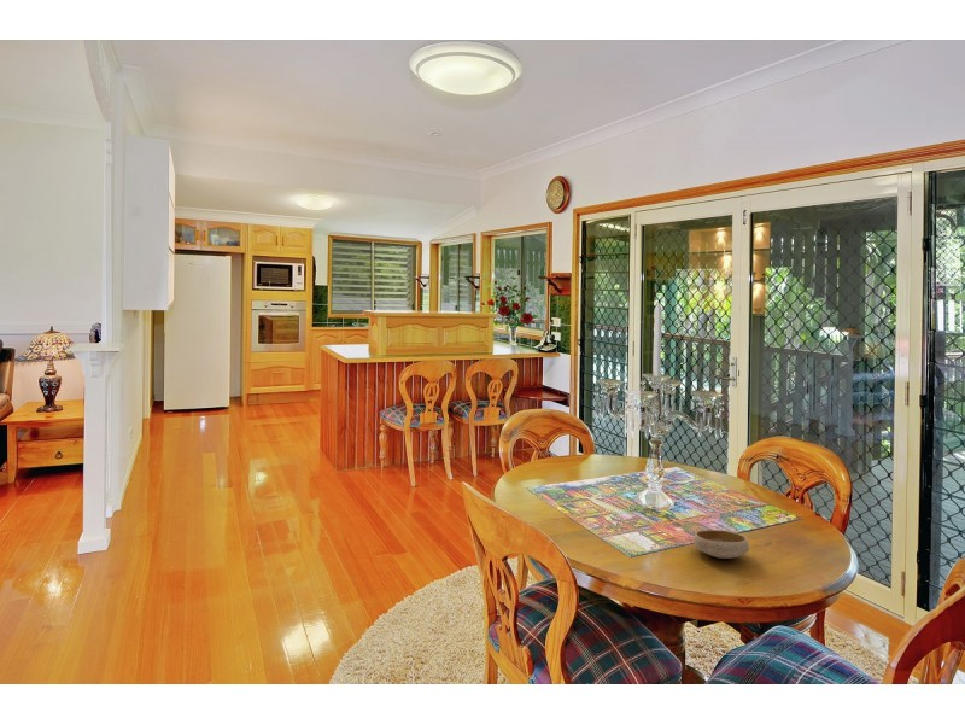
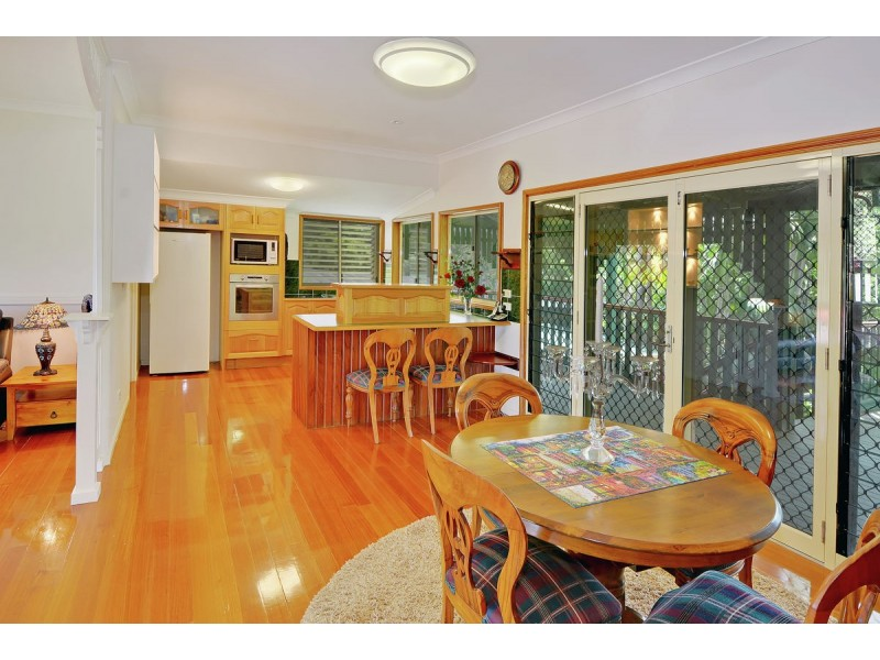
- bowl [692,529,750,560]
